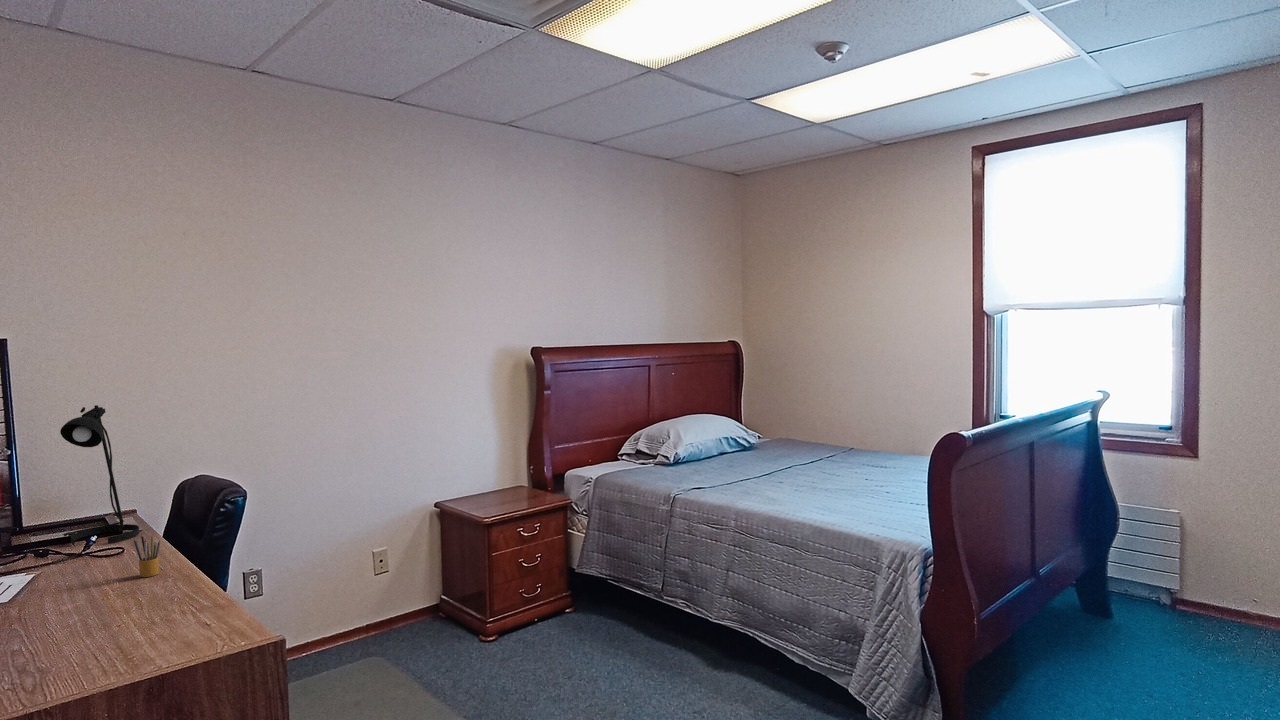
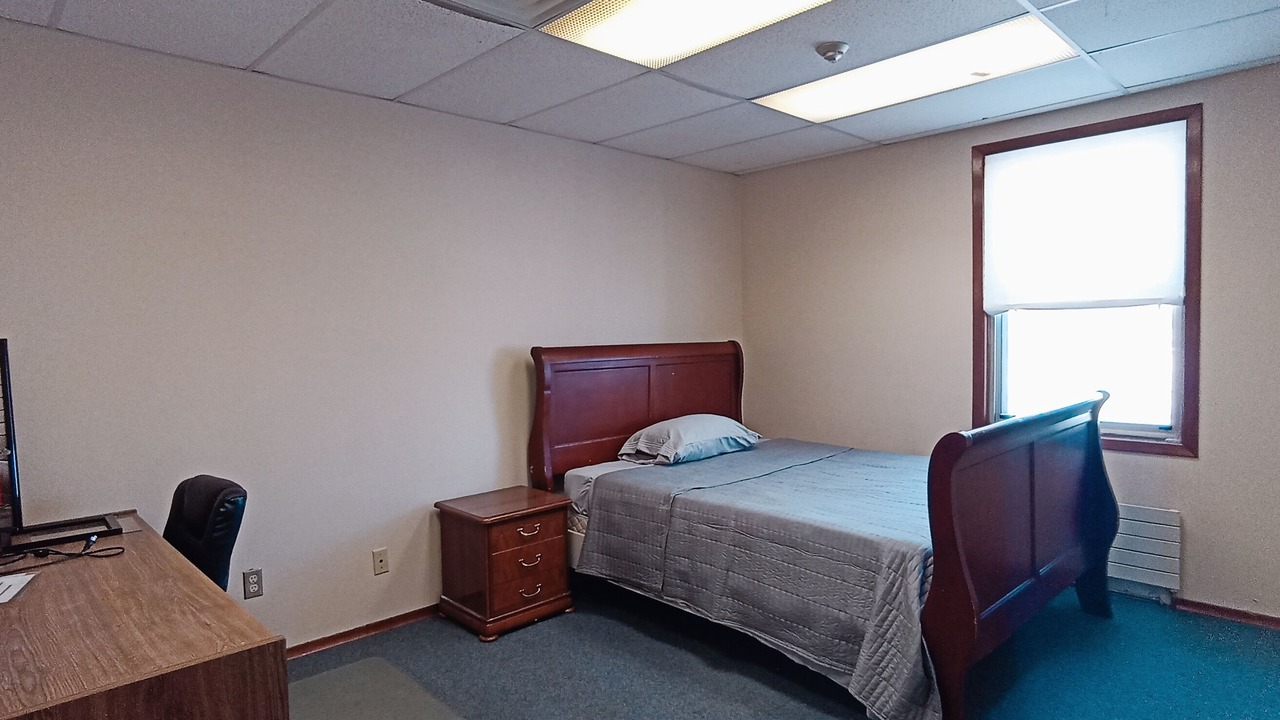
- desk lamp [59,404,140,546]
- pencil box [133,533,161,578]
